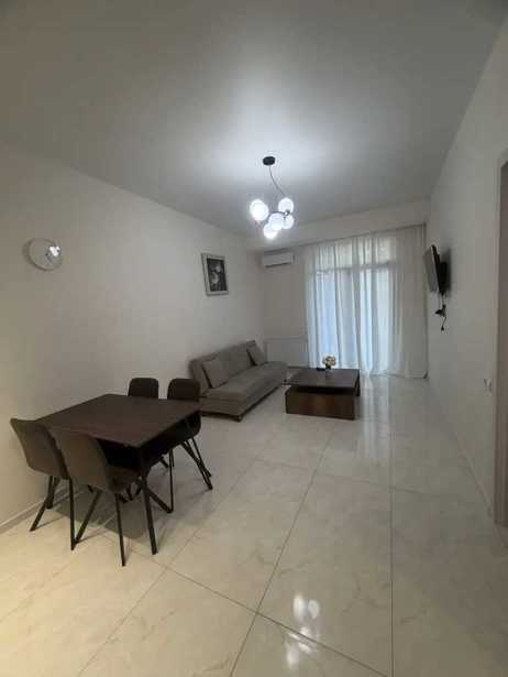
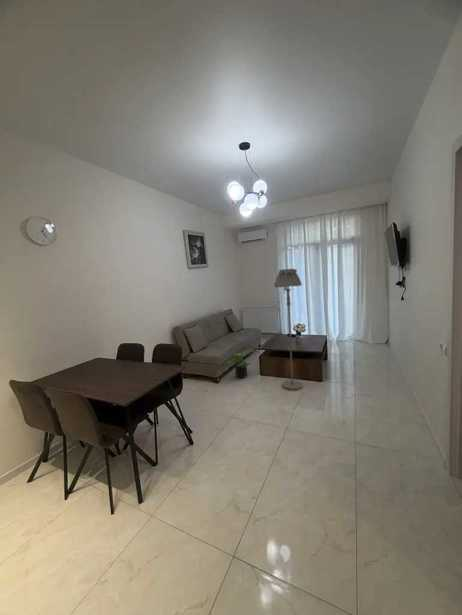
+ floor lamp [273,268,304,391]
+ potted plant [225,349,254,379]
